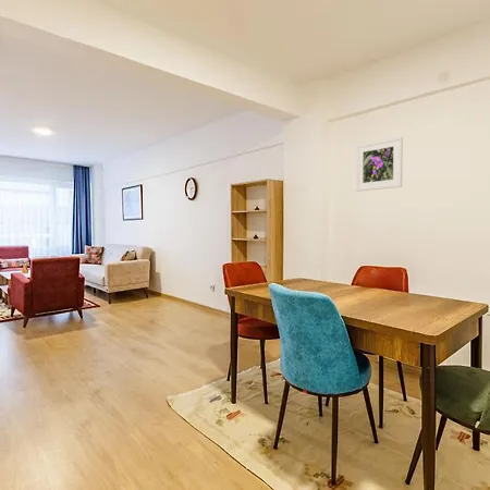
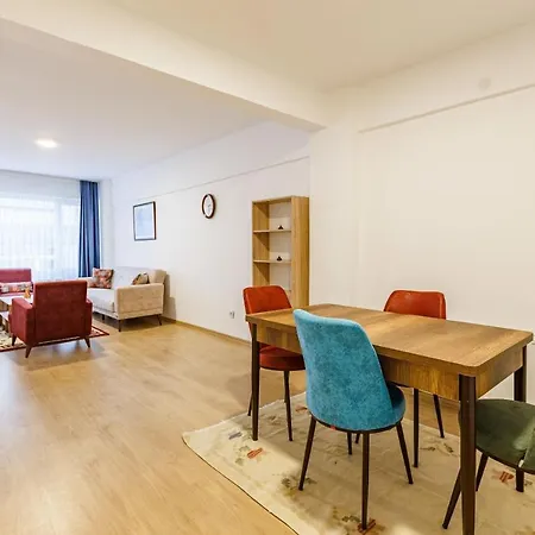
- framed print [355,136,404,193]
